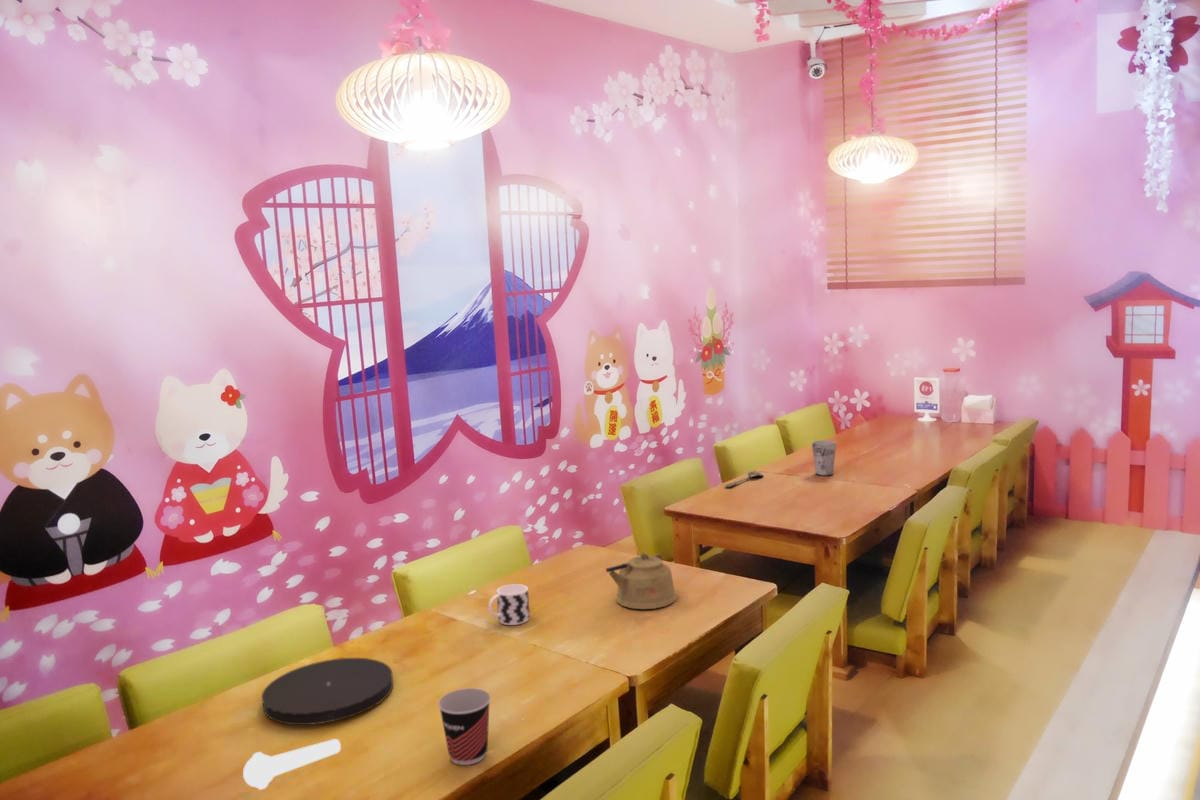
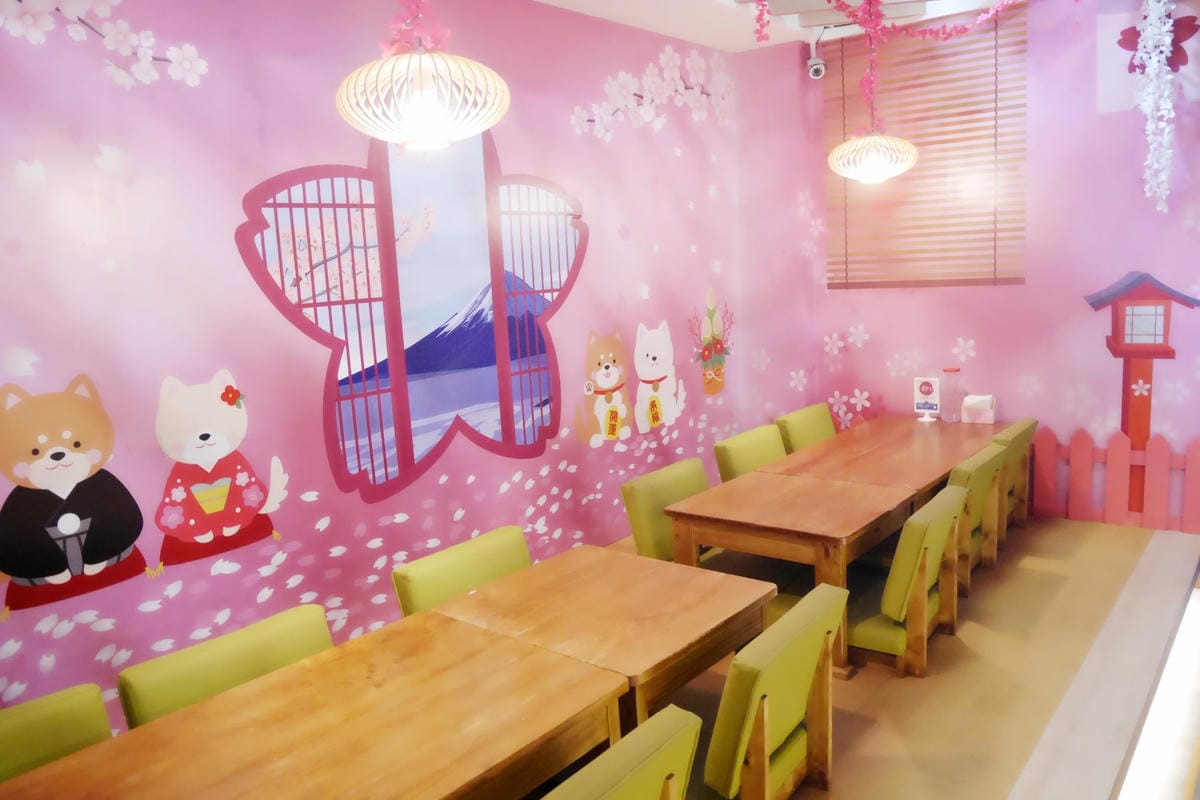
- cup [811,439,837,477]
- spoon [242,738,342,790]
- cup [437,687,492,766]
- kettle [605,551,678,610]
- cup [488,583,531,626]
- plate [260,657,394,726]
- spoon [724,470,764,488]
